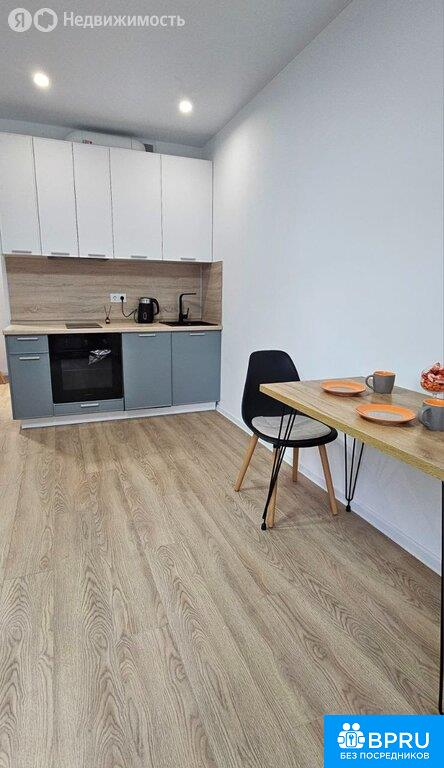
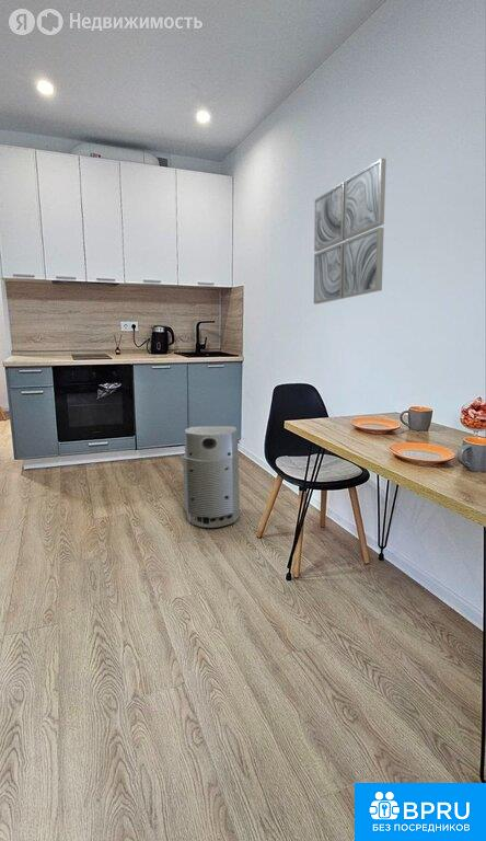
+ wall art [313,157,387,306]
+ air purifier [182,425,241,529]
